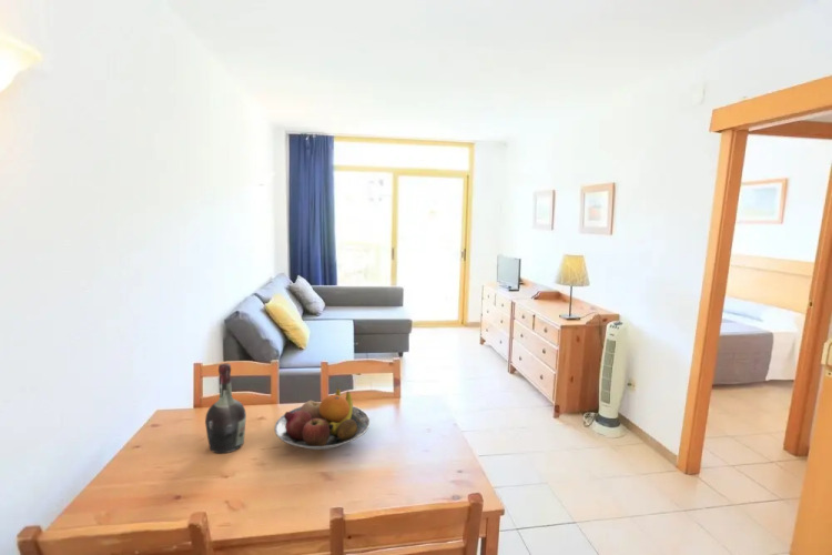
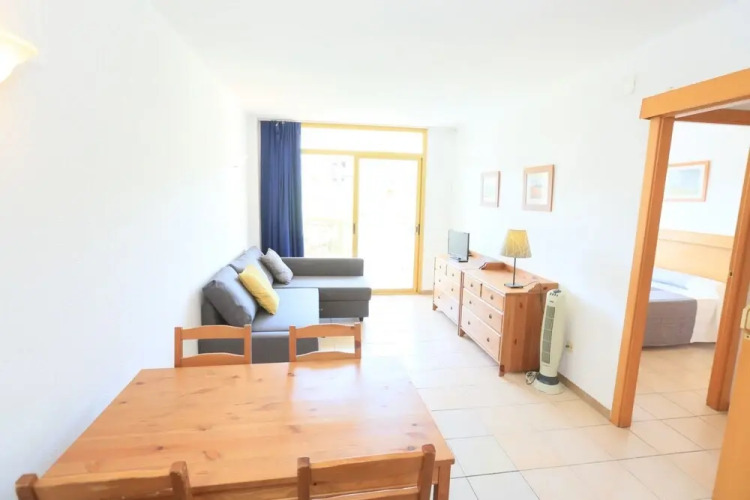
- fruit bowl [273,386,372,451]
- cognac bottle [204,363,247,454]
